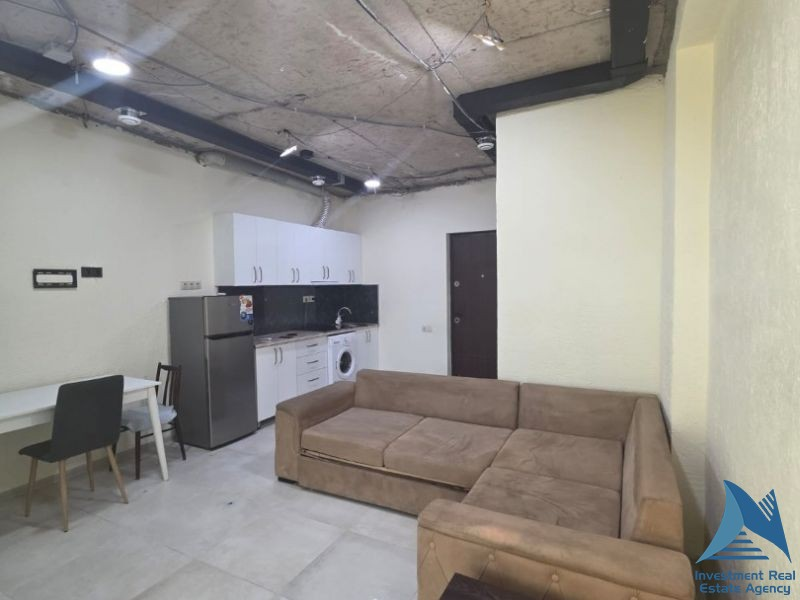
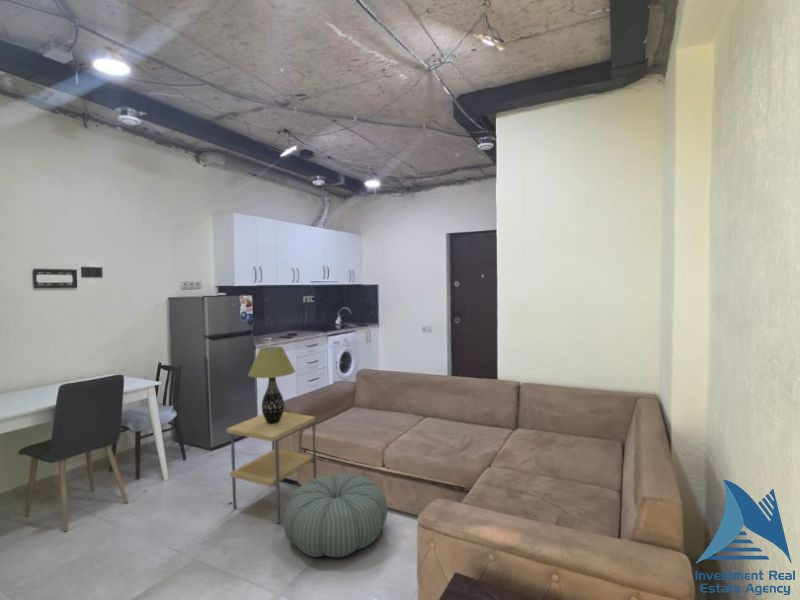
+ table lamp [247,346,296,424]
+ pouf [283,472,388,558]
+ side table [225,411,317,525]
